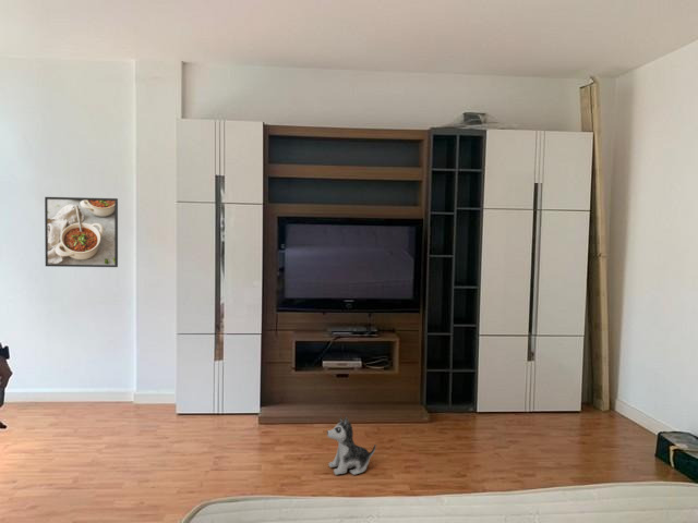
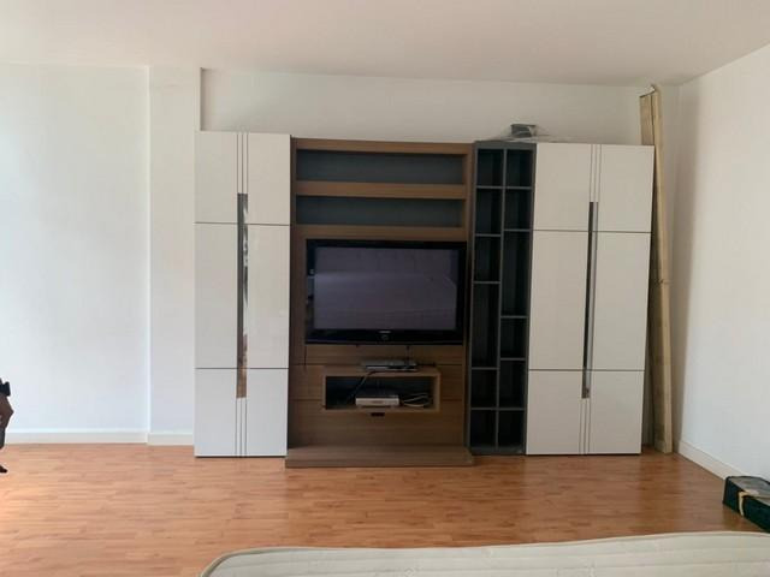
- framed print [44,196,119,268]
- plush toy [326,416,377,476]
